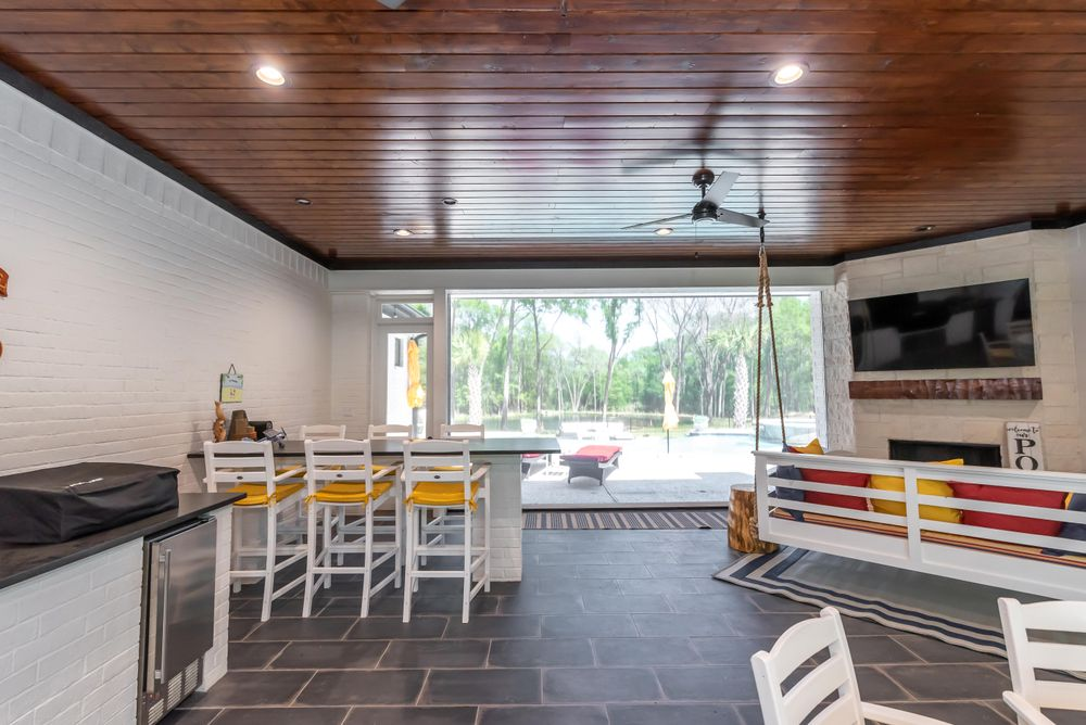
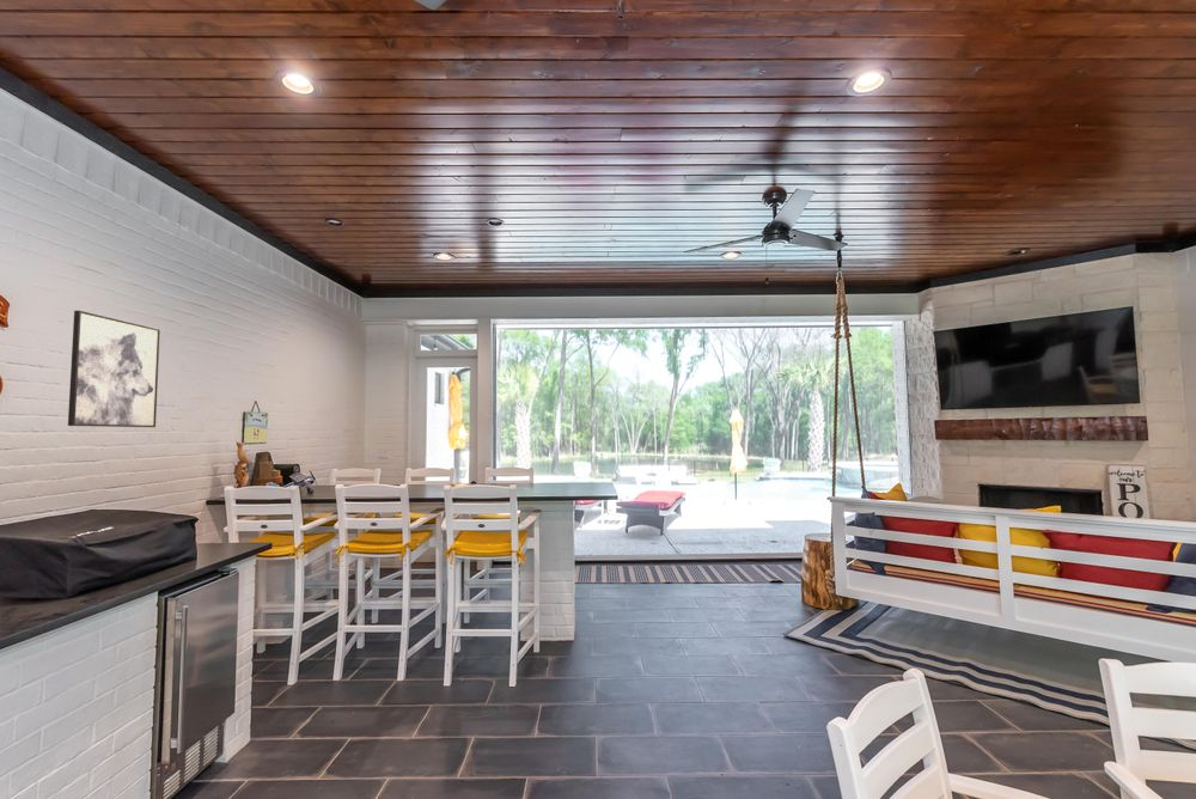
+ wall art [67,310,161,428]
